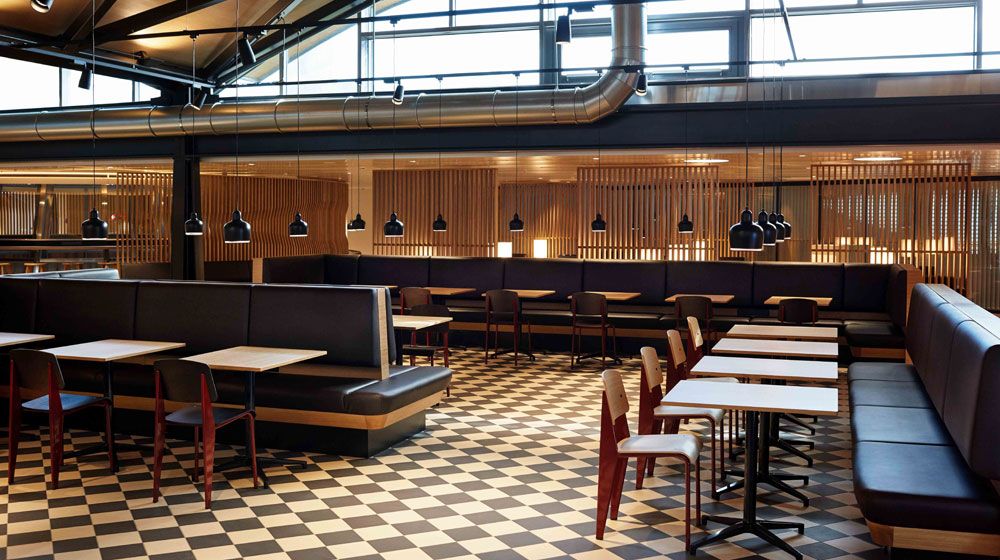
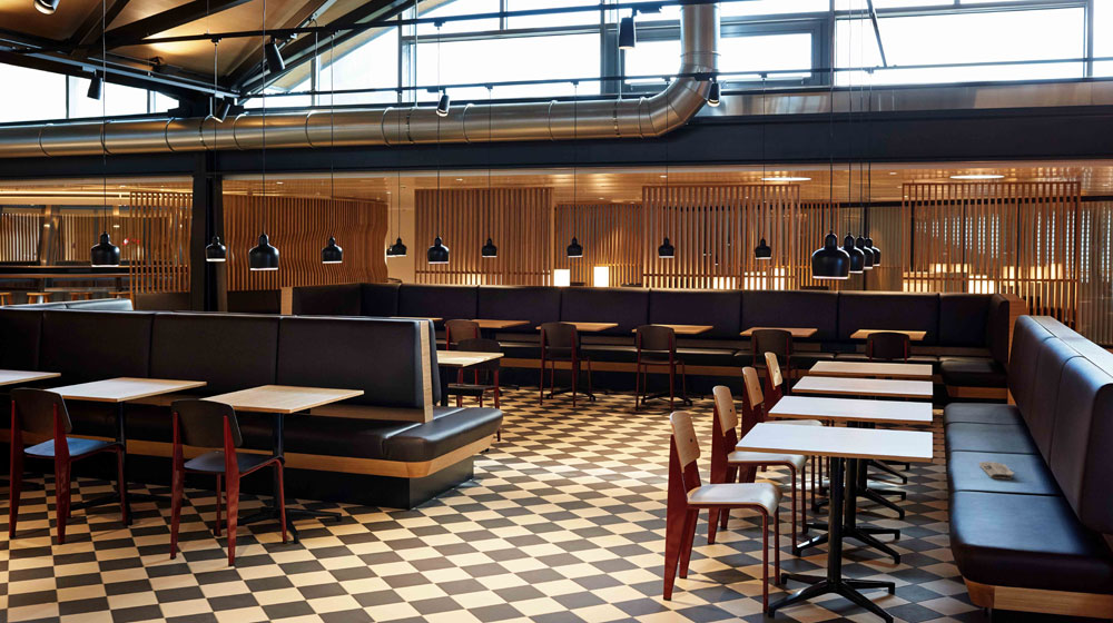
+ newspaper [978,461,1016,481]
